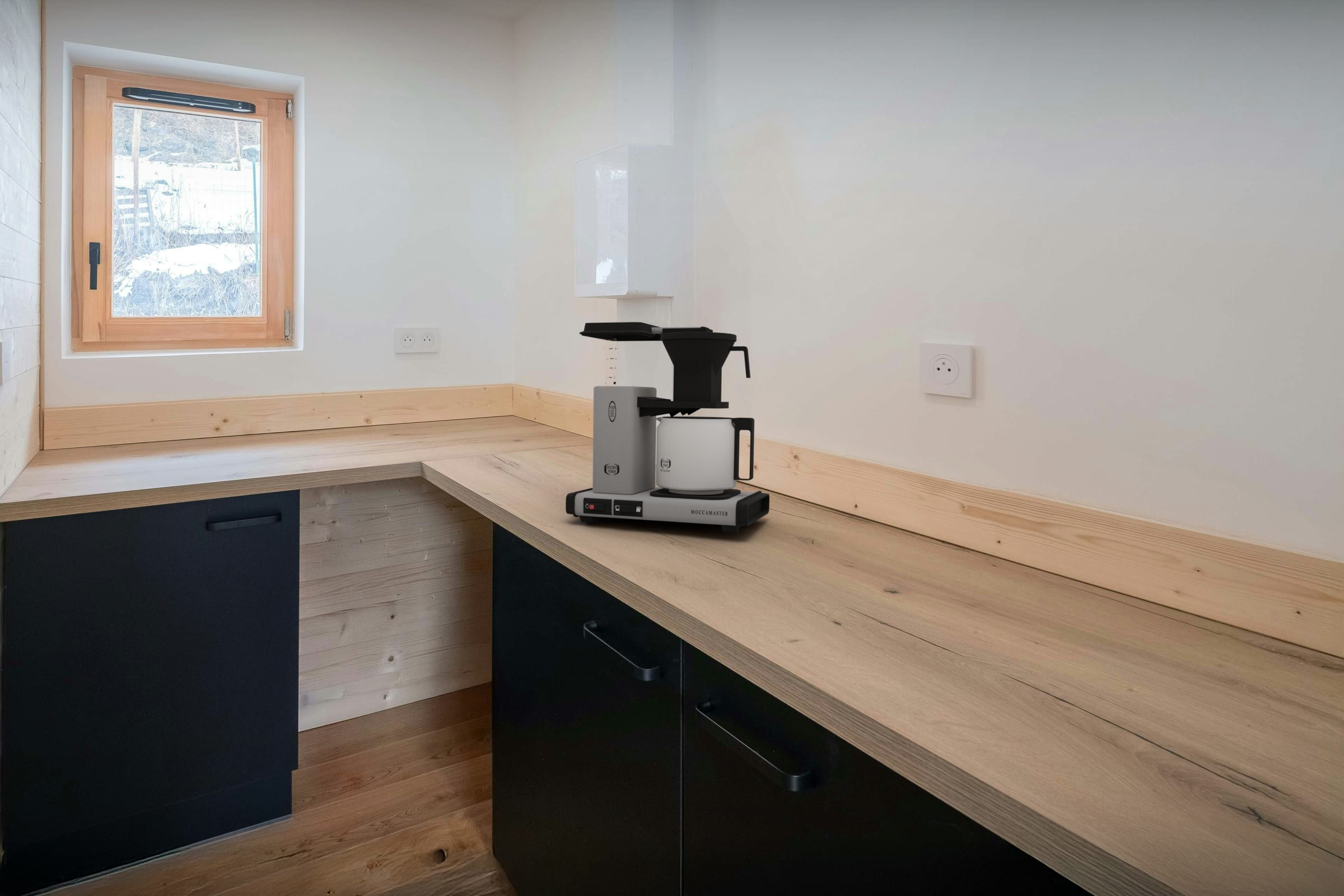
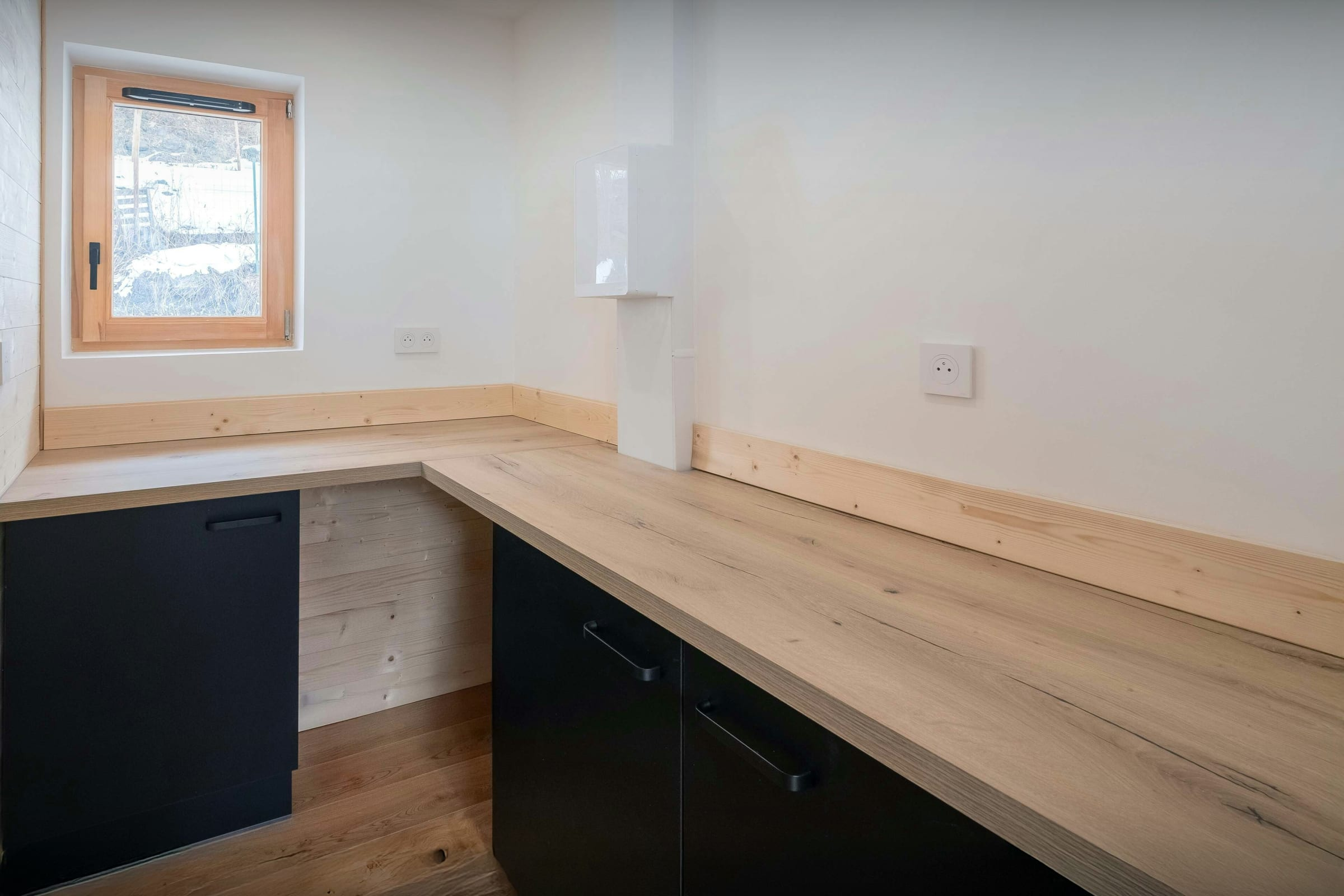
- coffee maker [565,321,770,533]
